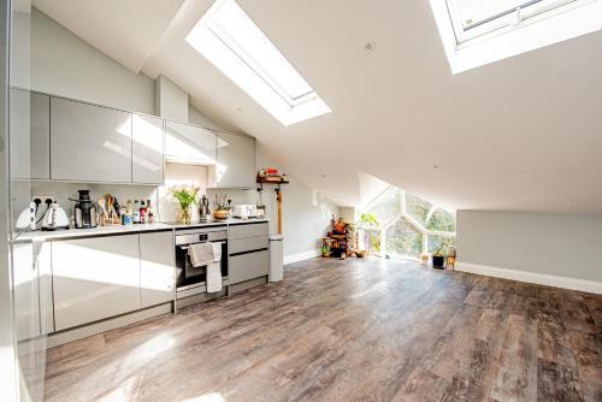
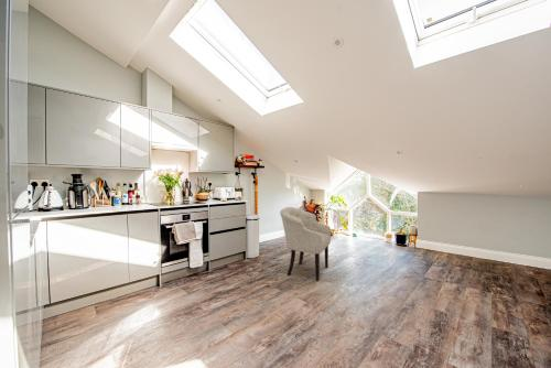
+ chair [279,206,332,281]
